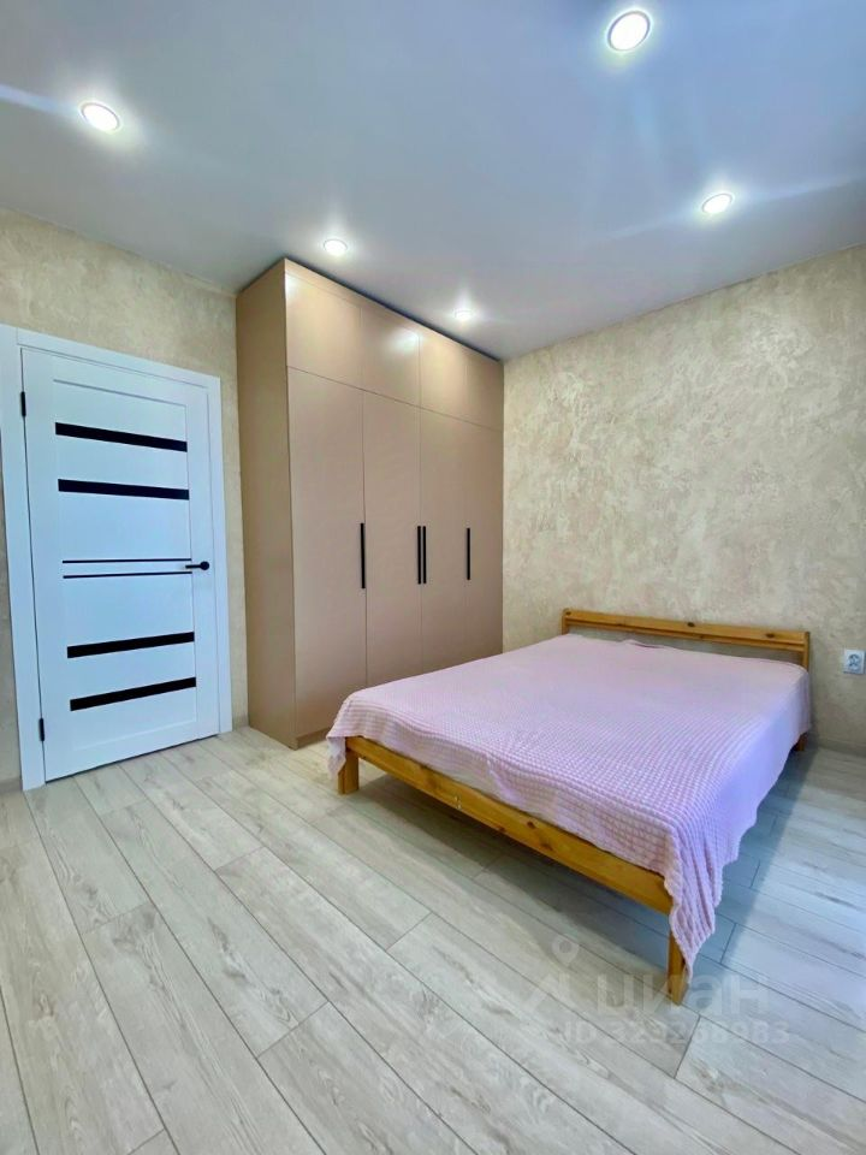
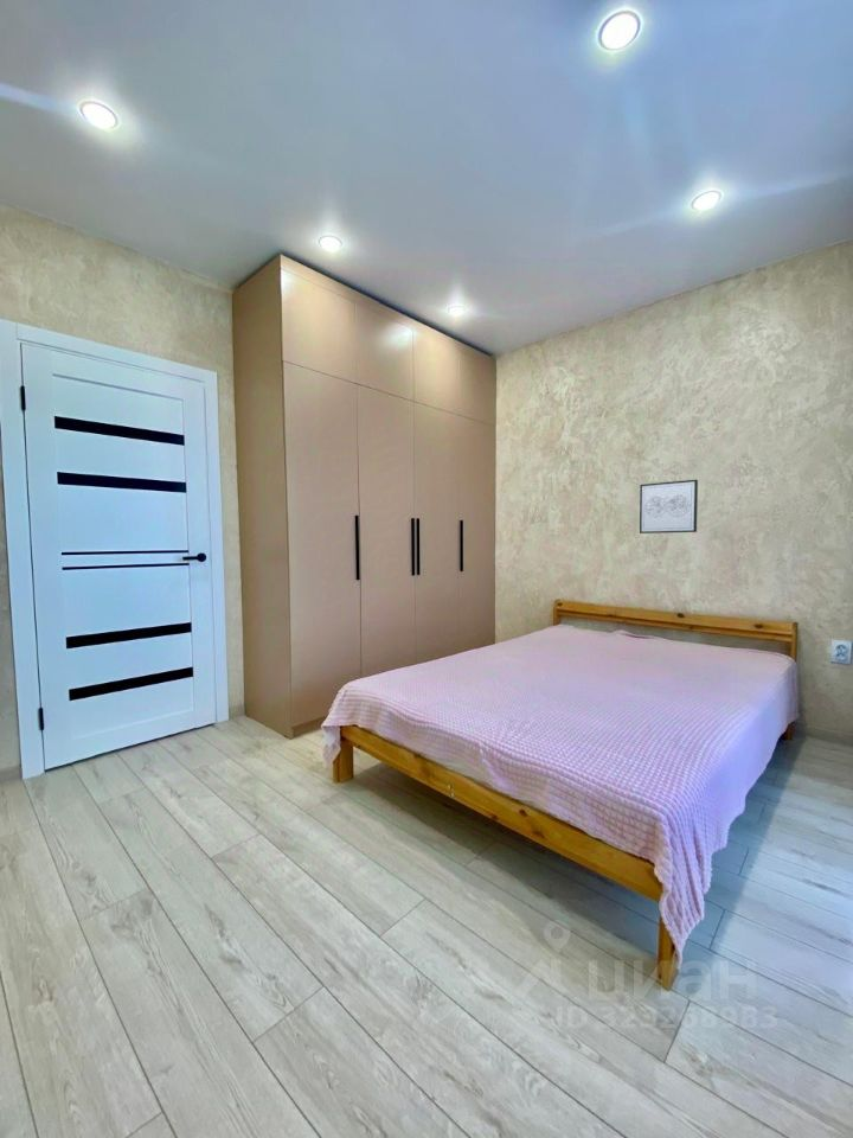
+ wall art [639,479,699,535]
